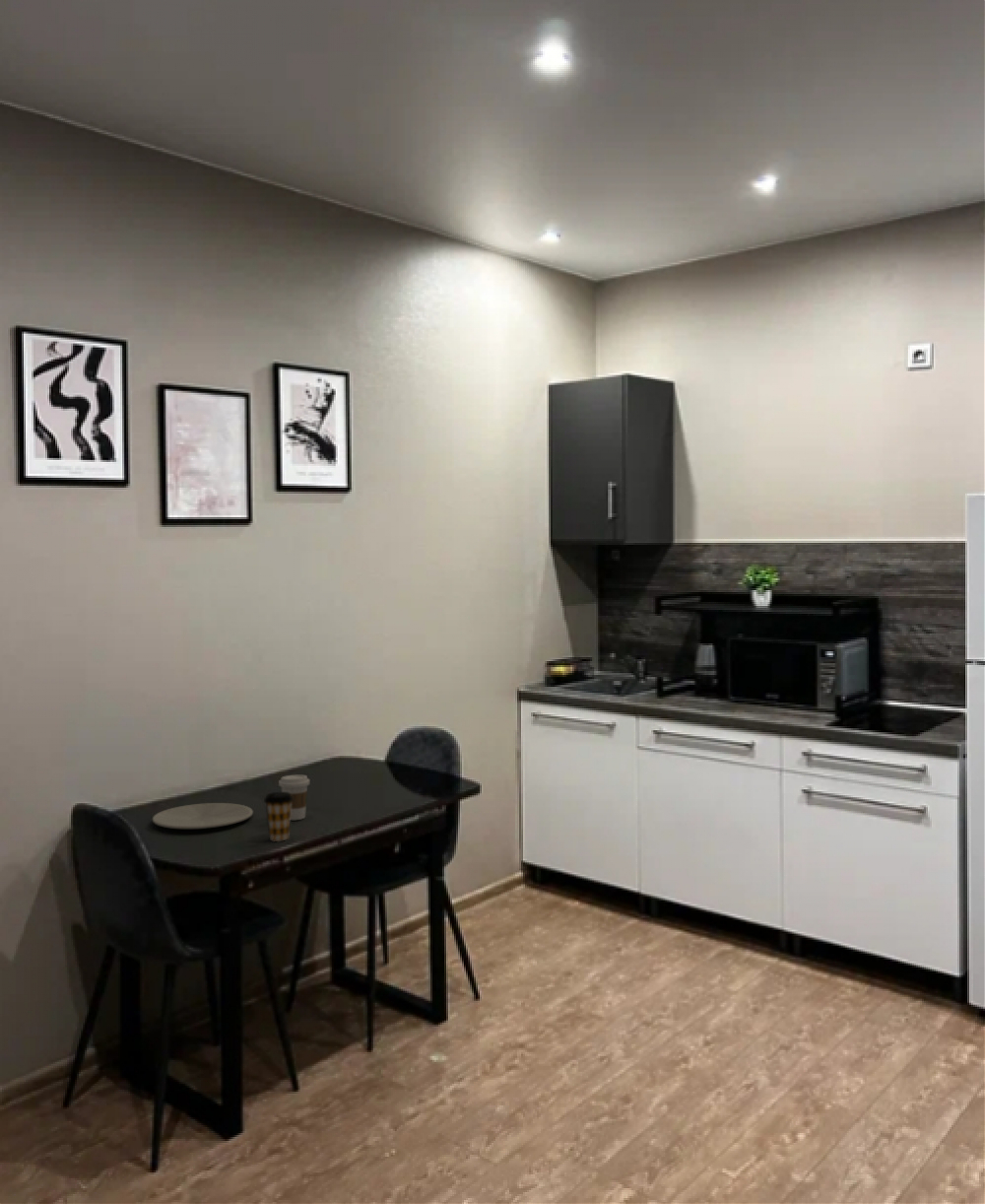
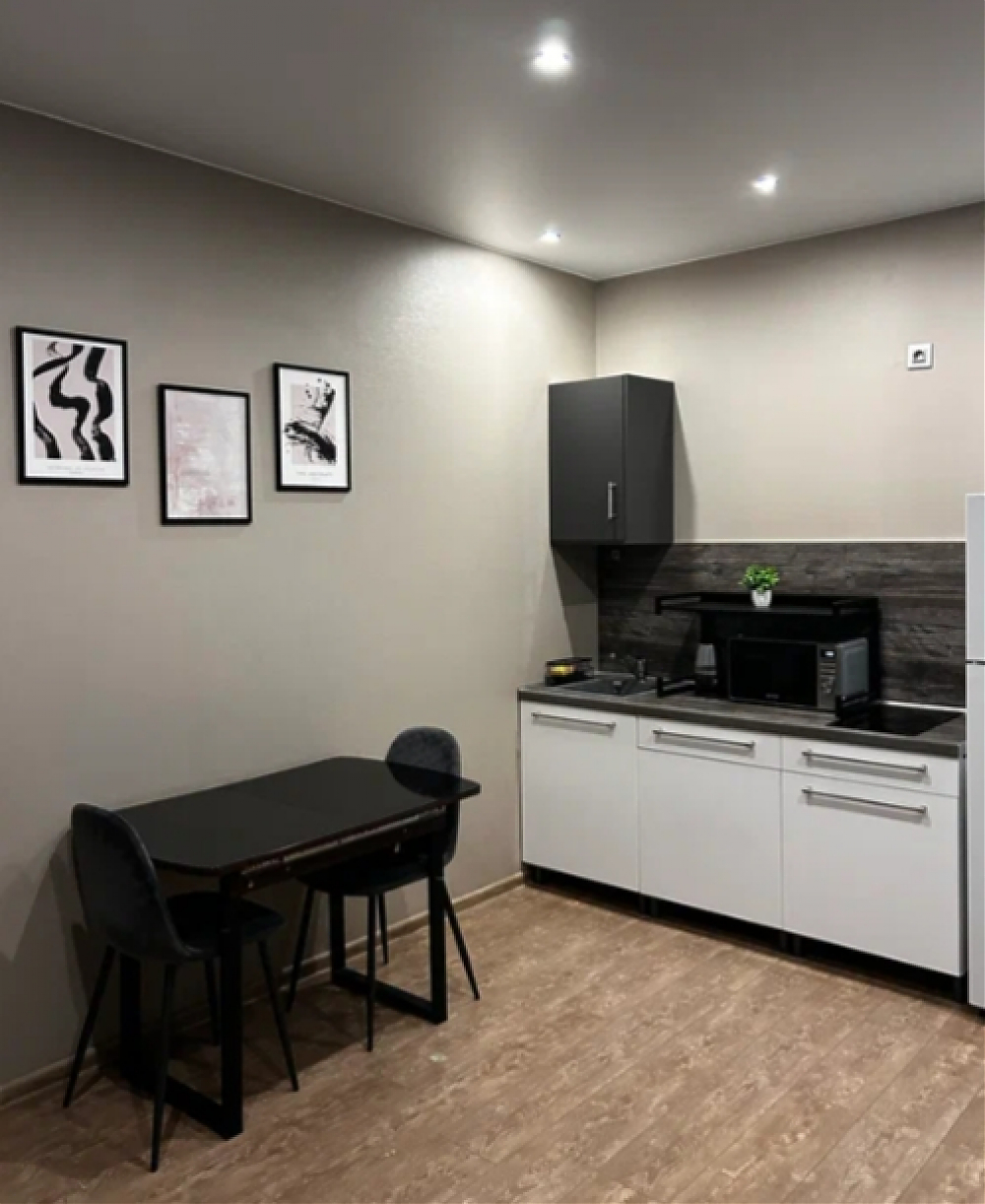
- coffee cup [263,791,293,842]
- coffee cup [278,774,310,821]
- plate [152,802,254,830]
